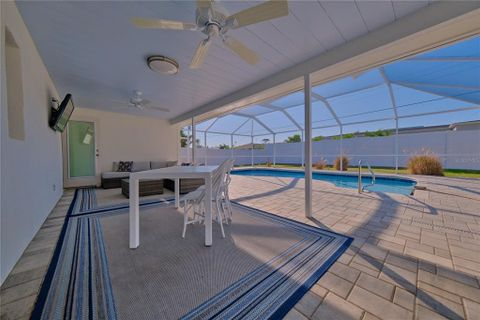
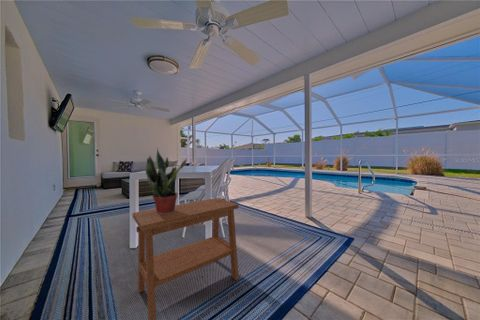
+ potted plant [144,146,188,214]
+ side table [132,197,240,320]
